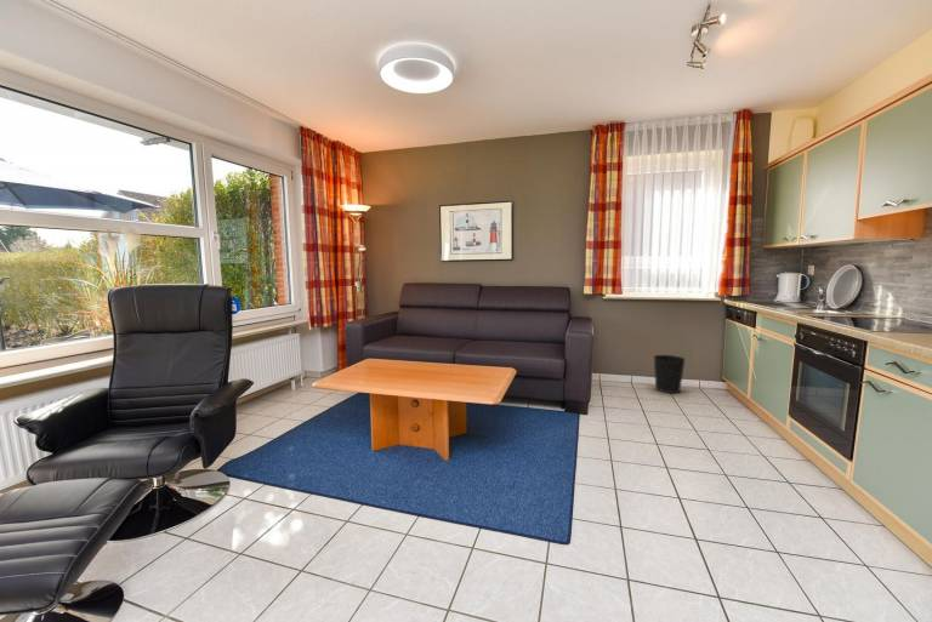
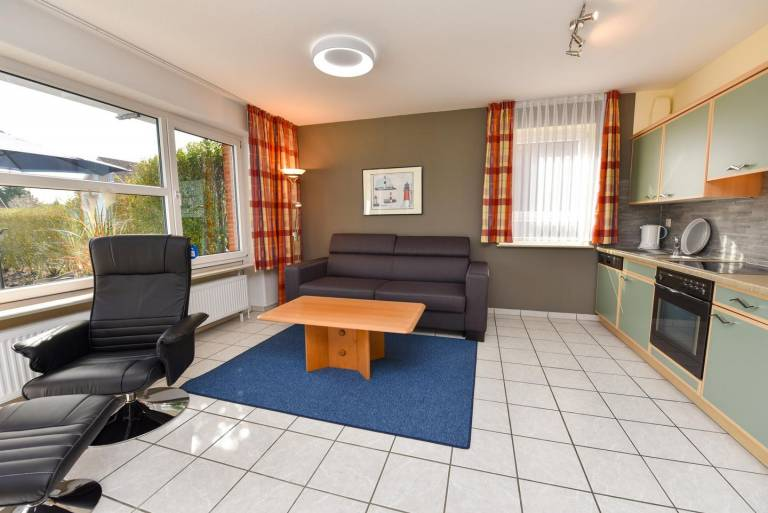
- wastebasket [653,354,687,394]
